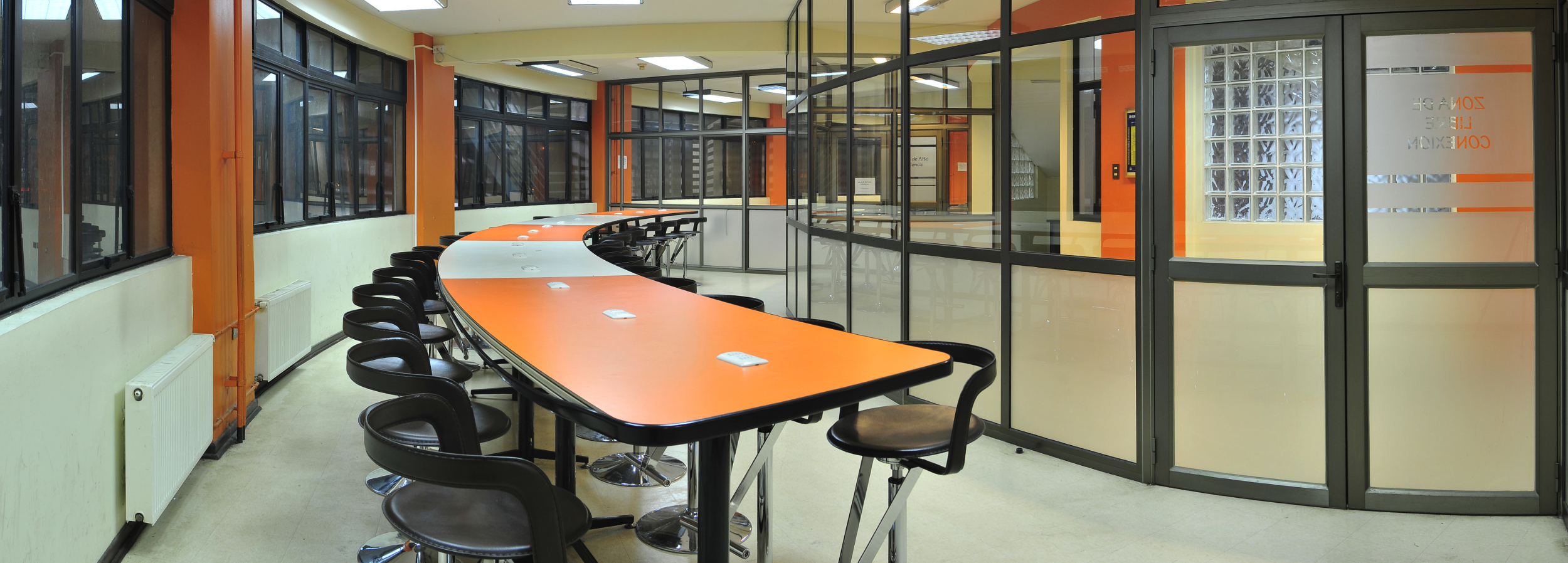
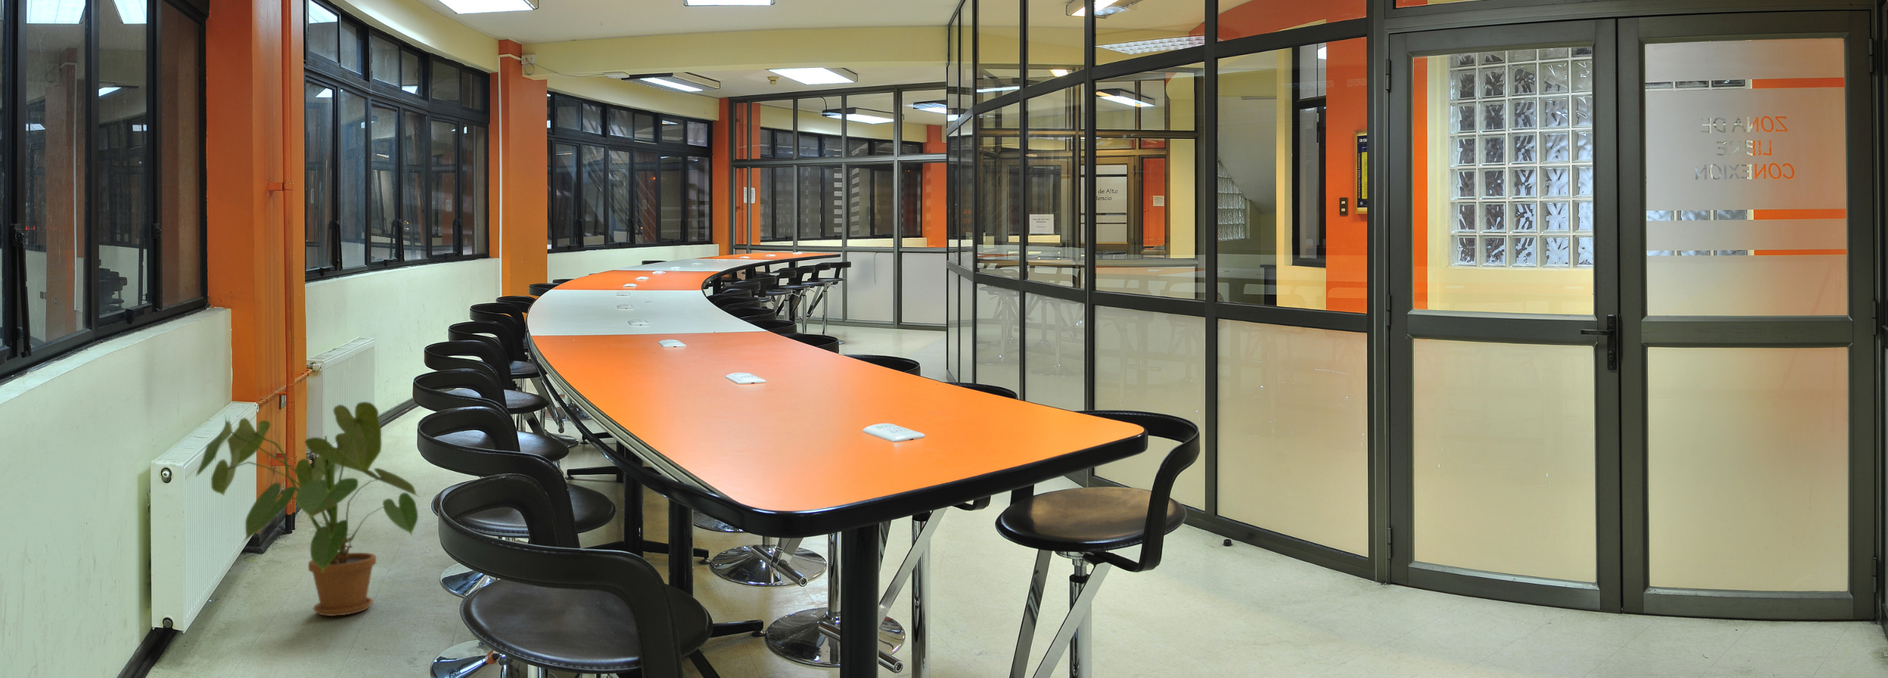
+ house plant [195,401,420,617]
